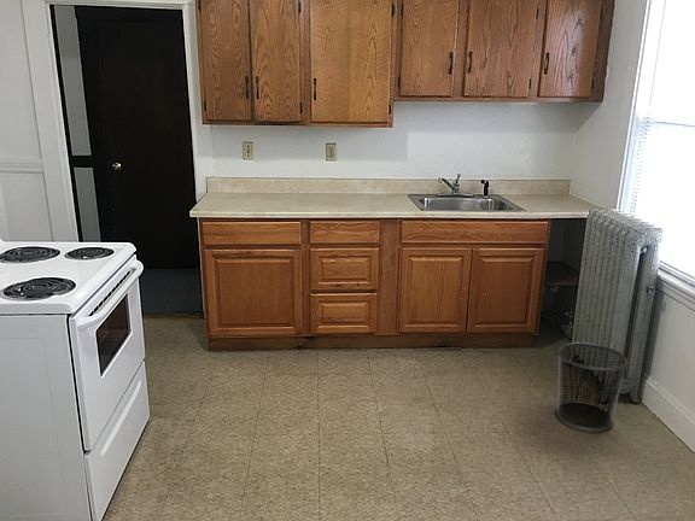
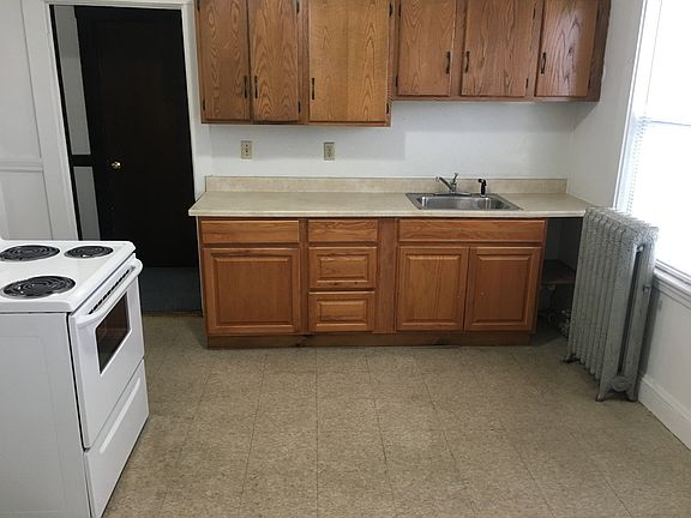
- waste bin [555,341,629,432]
